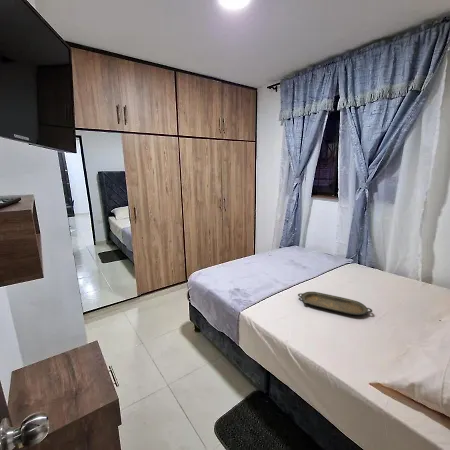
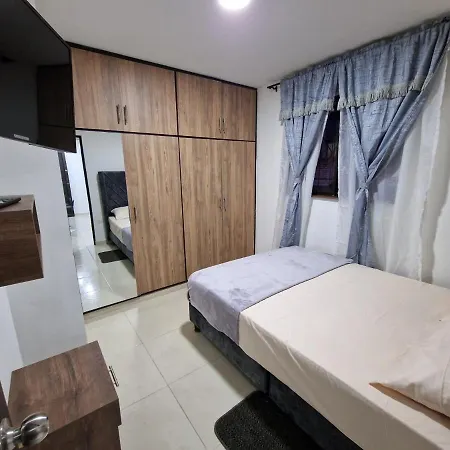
- serving tray [297,291,373,316]
